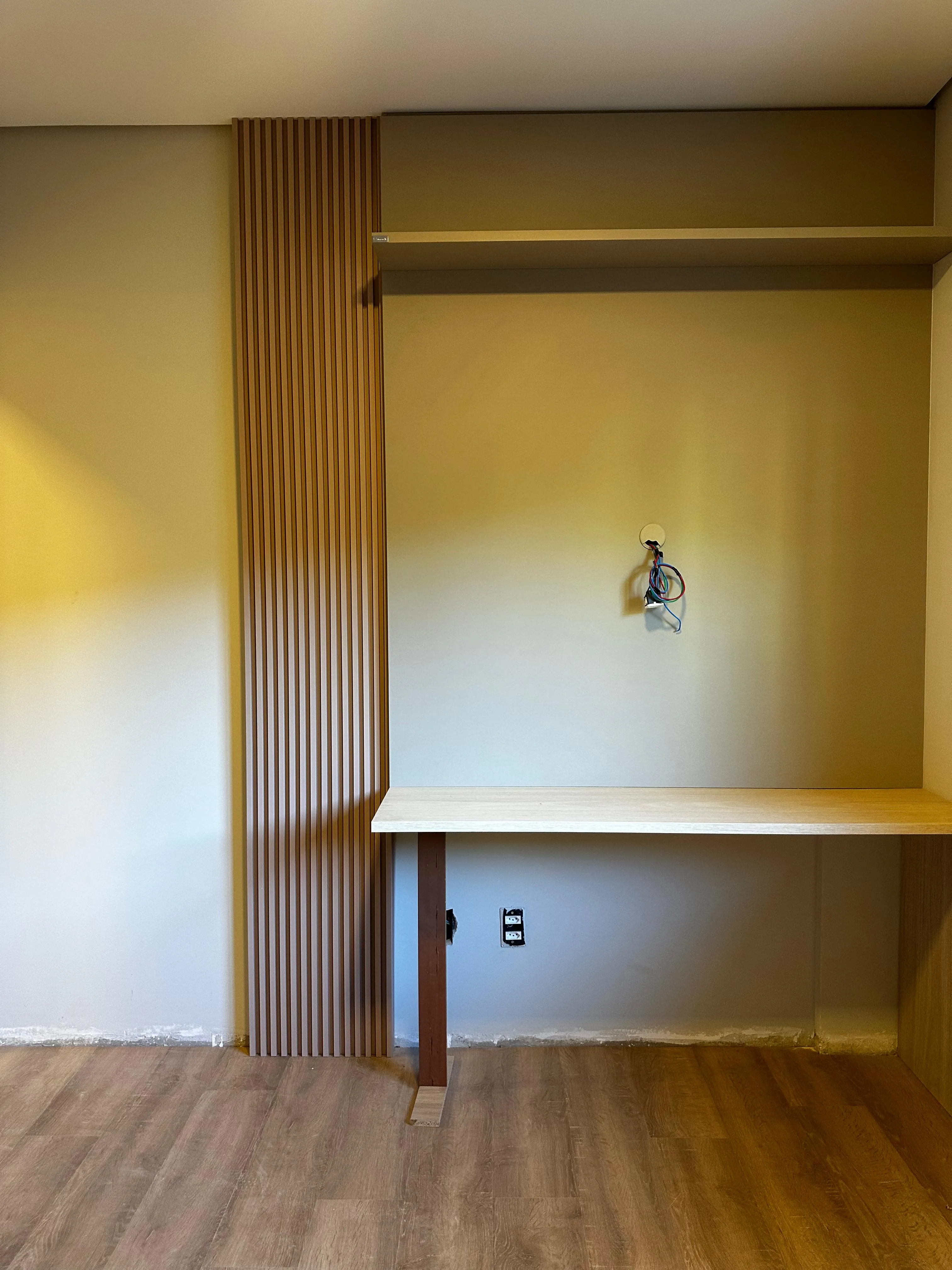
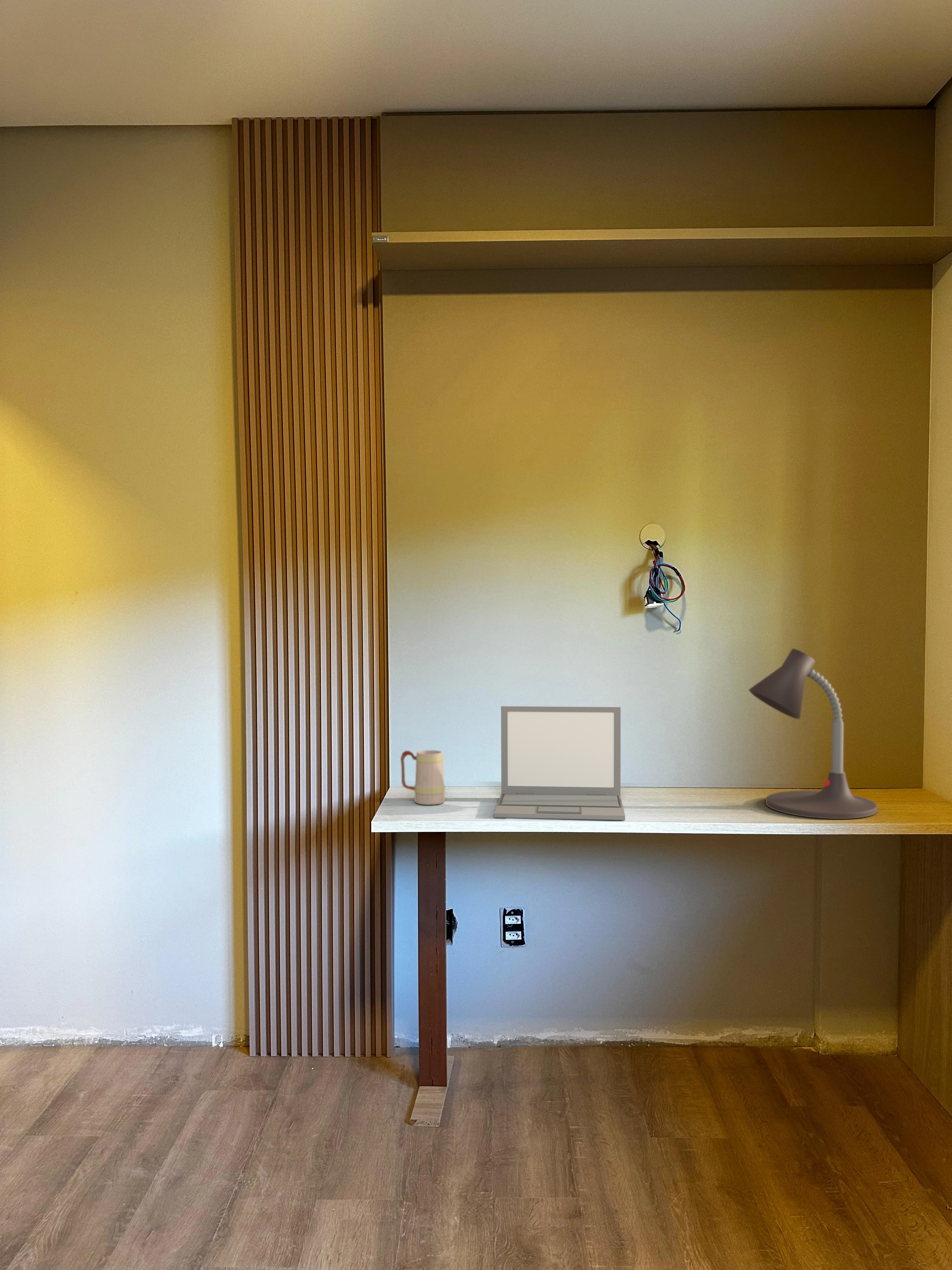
+ laptop [494,706,625,821]
+ desk lamp [748,648,877,819]
+ mug [400,750,445,805]
